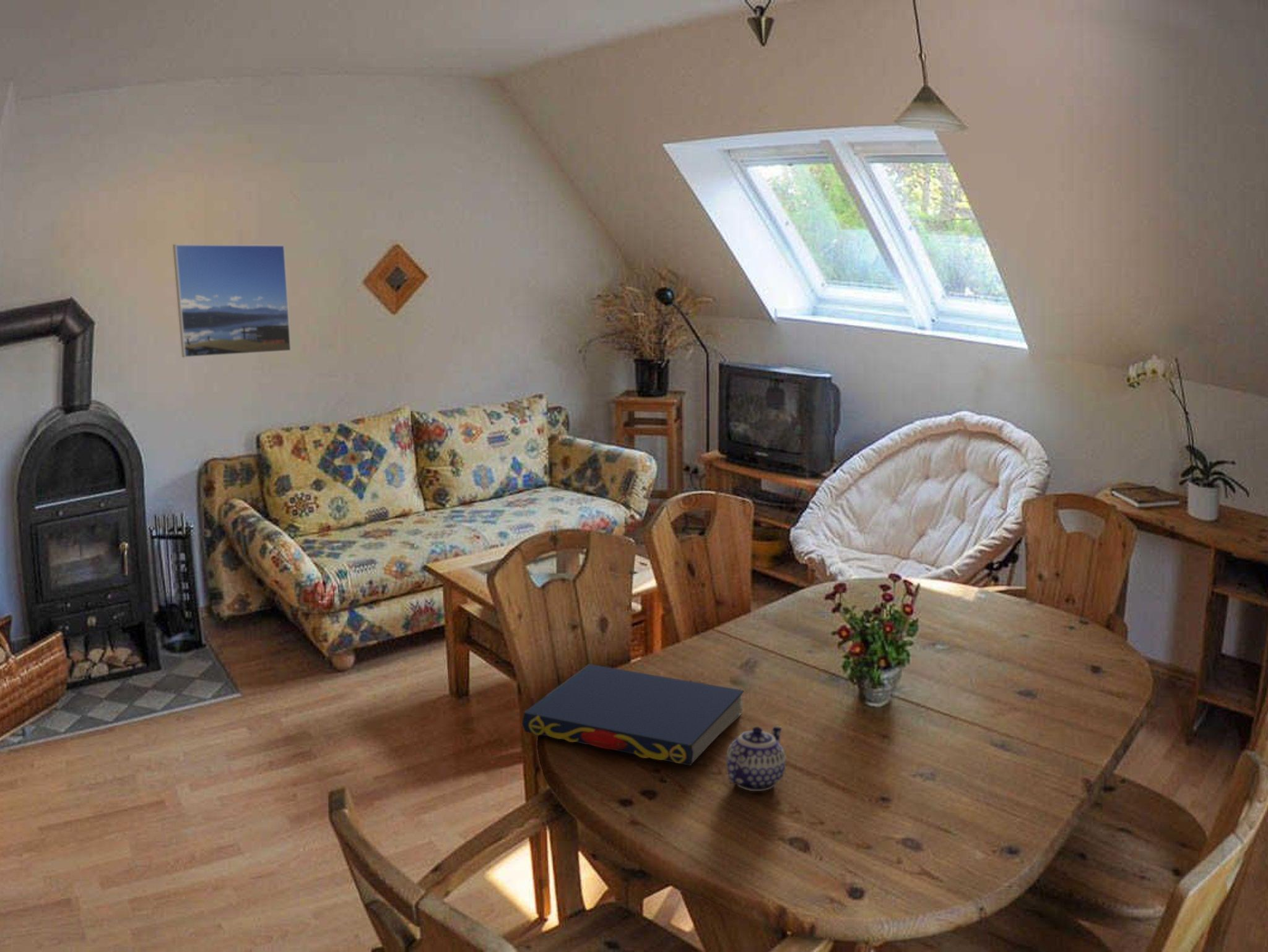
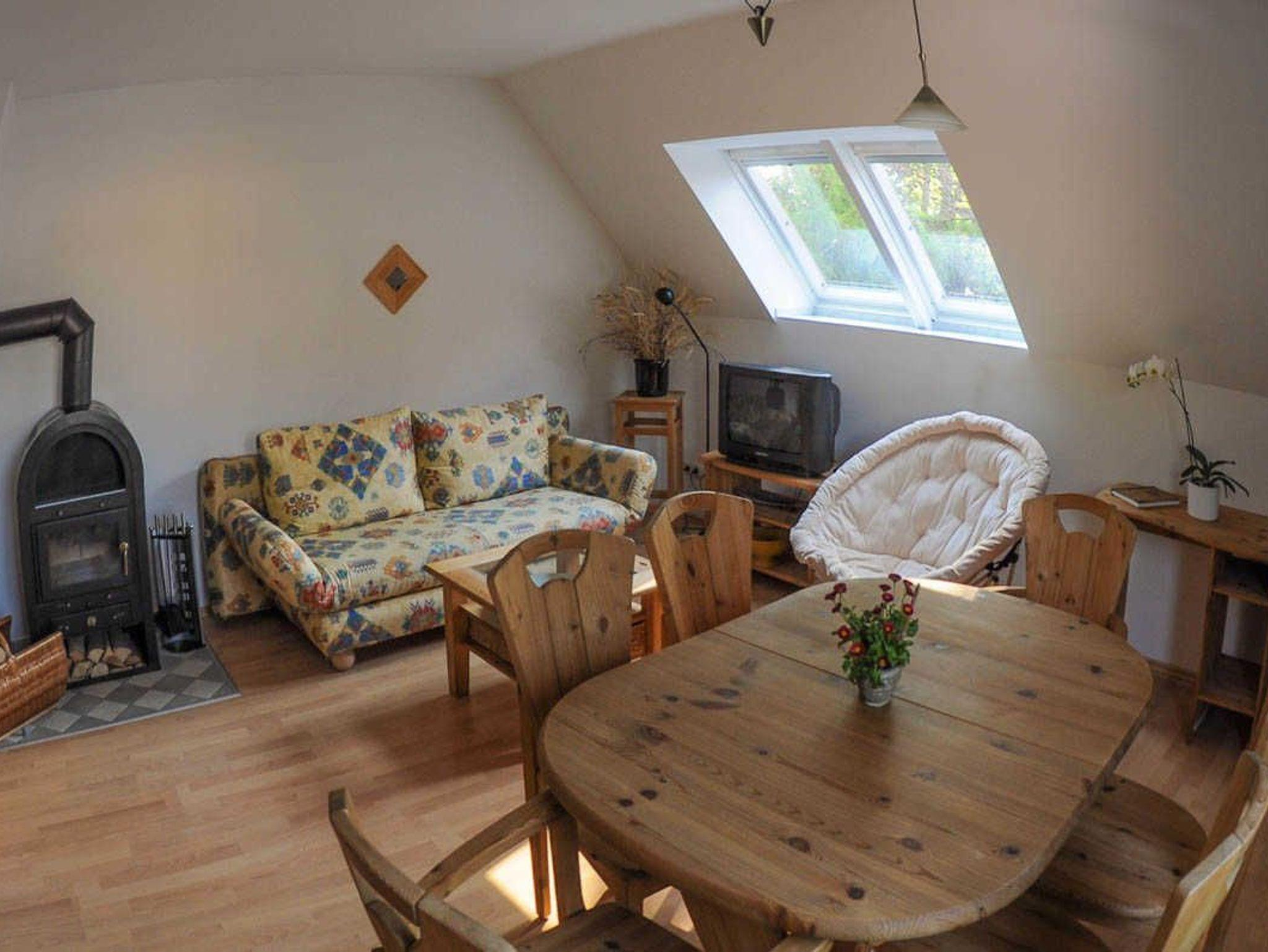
- teapot [726,725,786,792]
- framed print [172,244,292,358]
- book [522,664,745,766]
